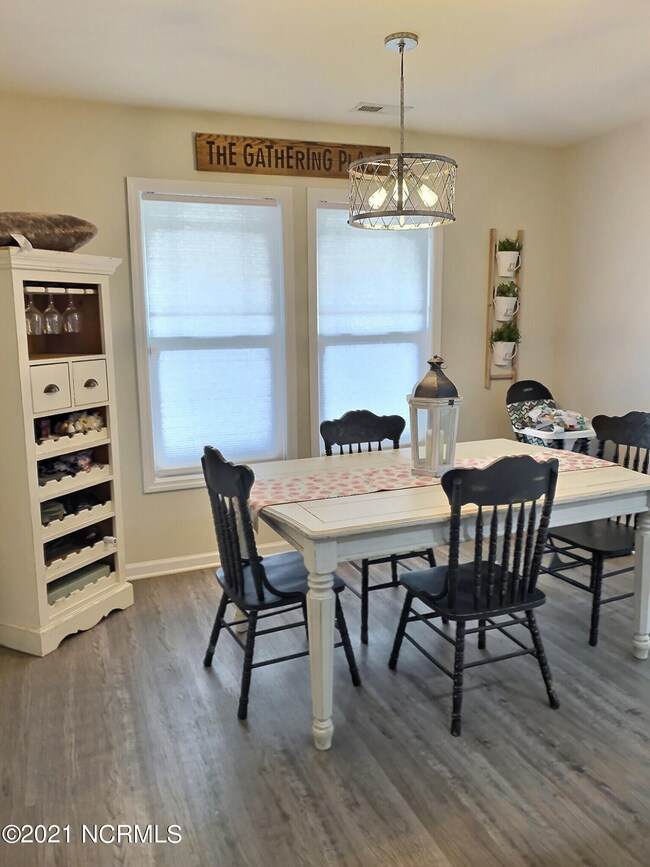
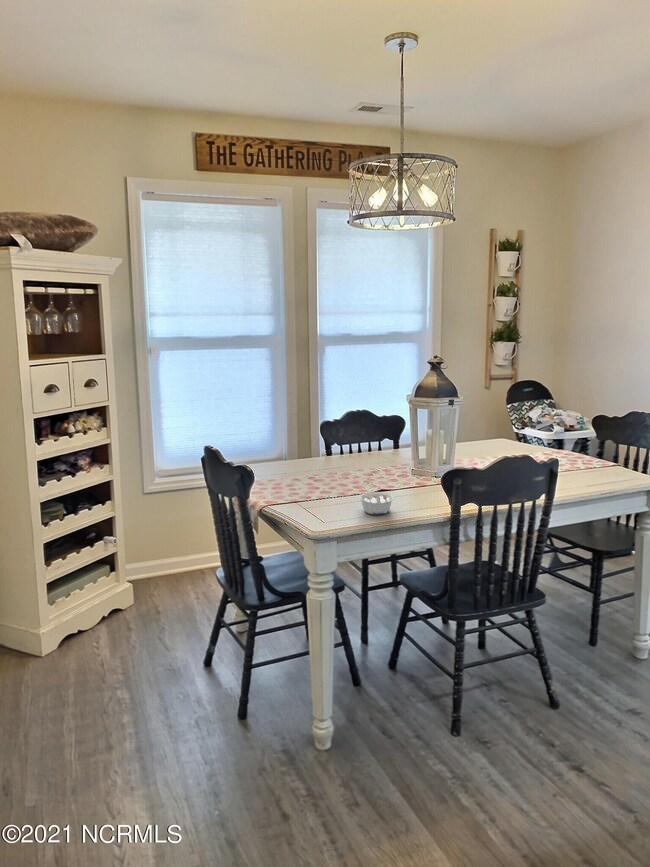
+ legume [357,491,396,515]
